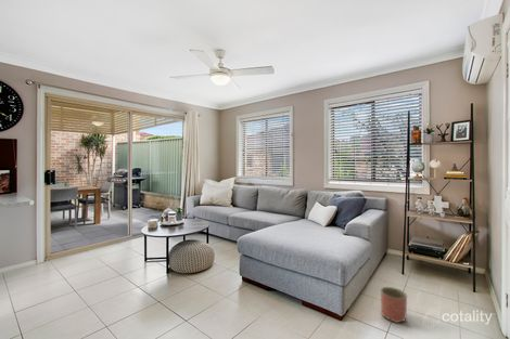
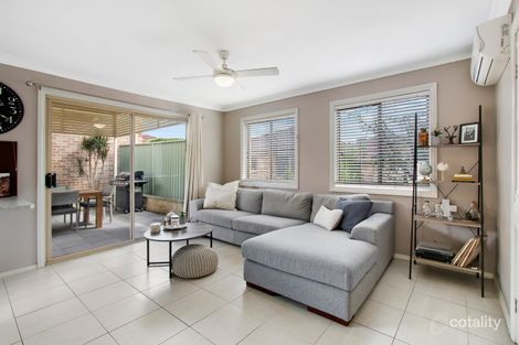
- planter [380,286,408,324]
